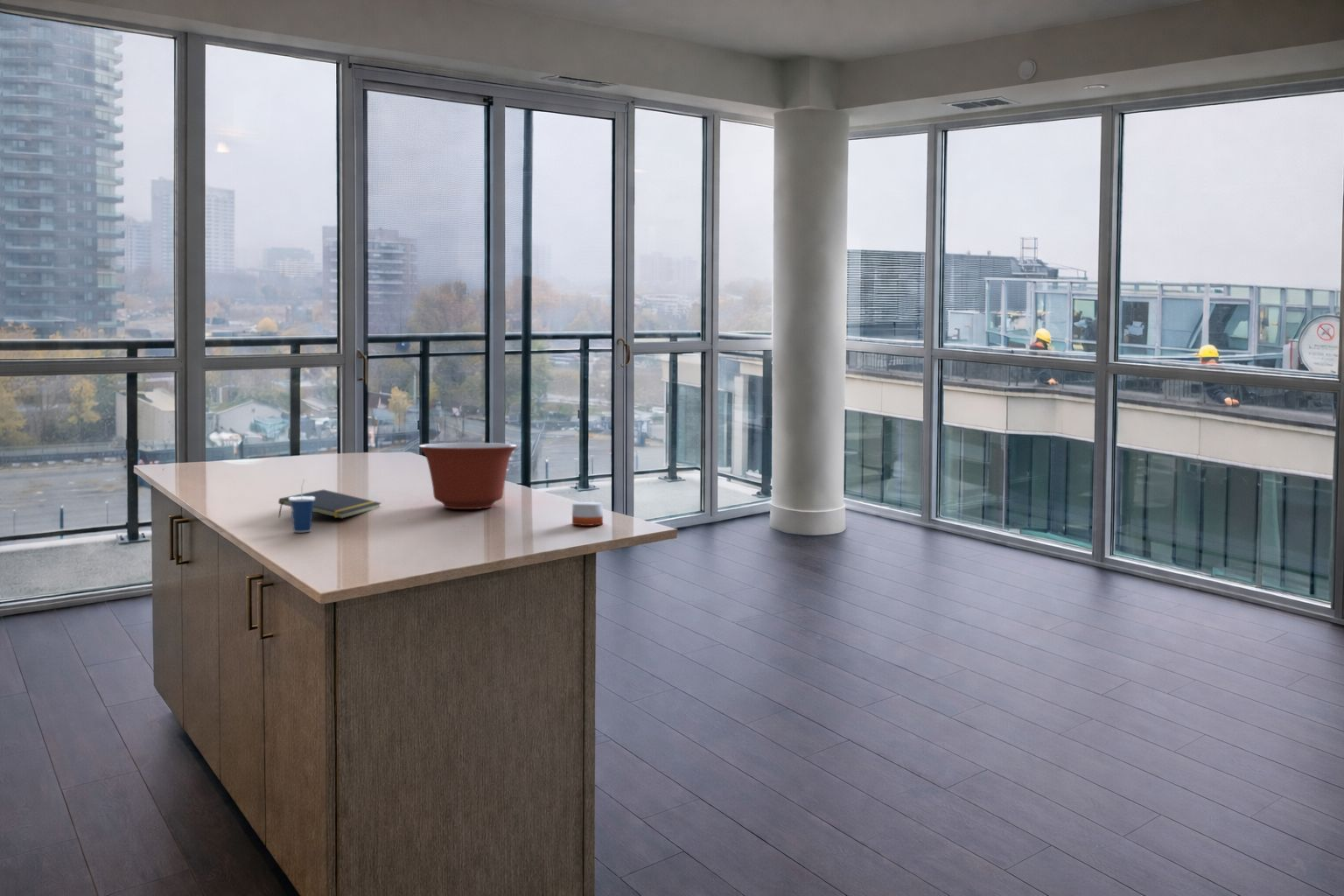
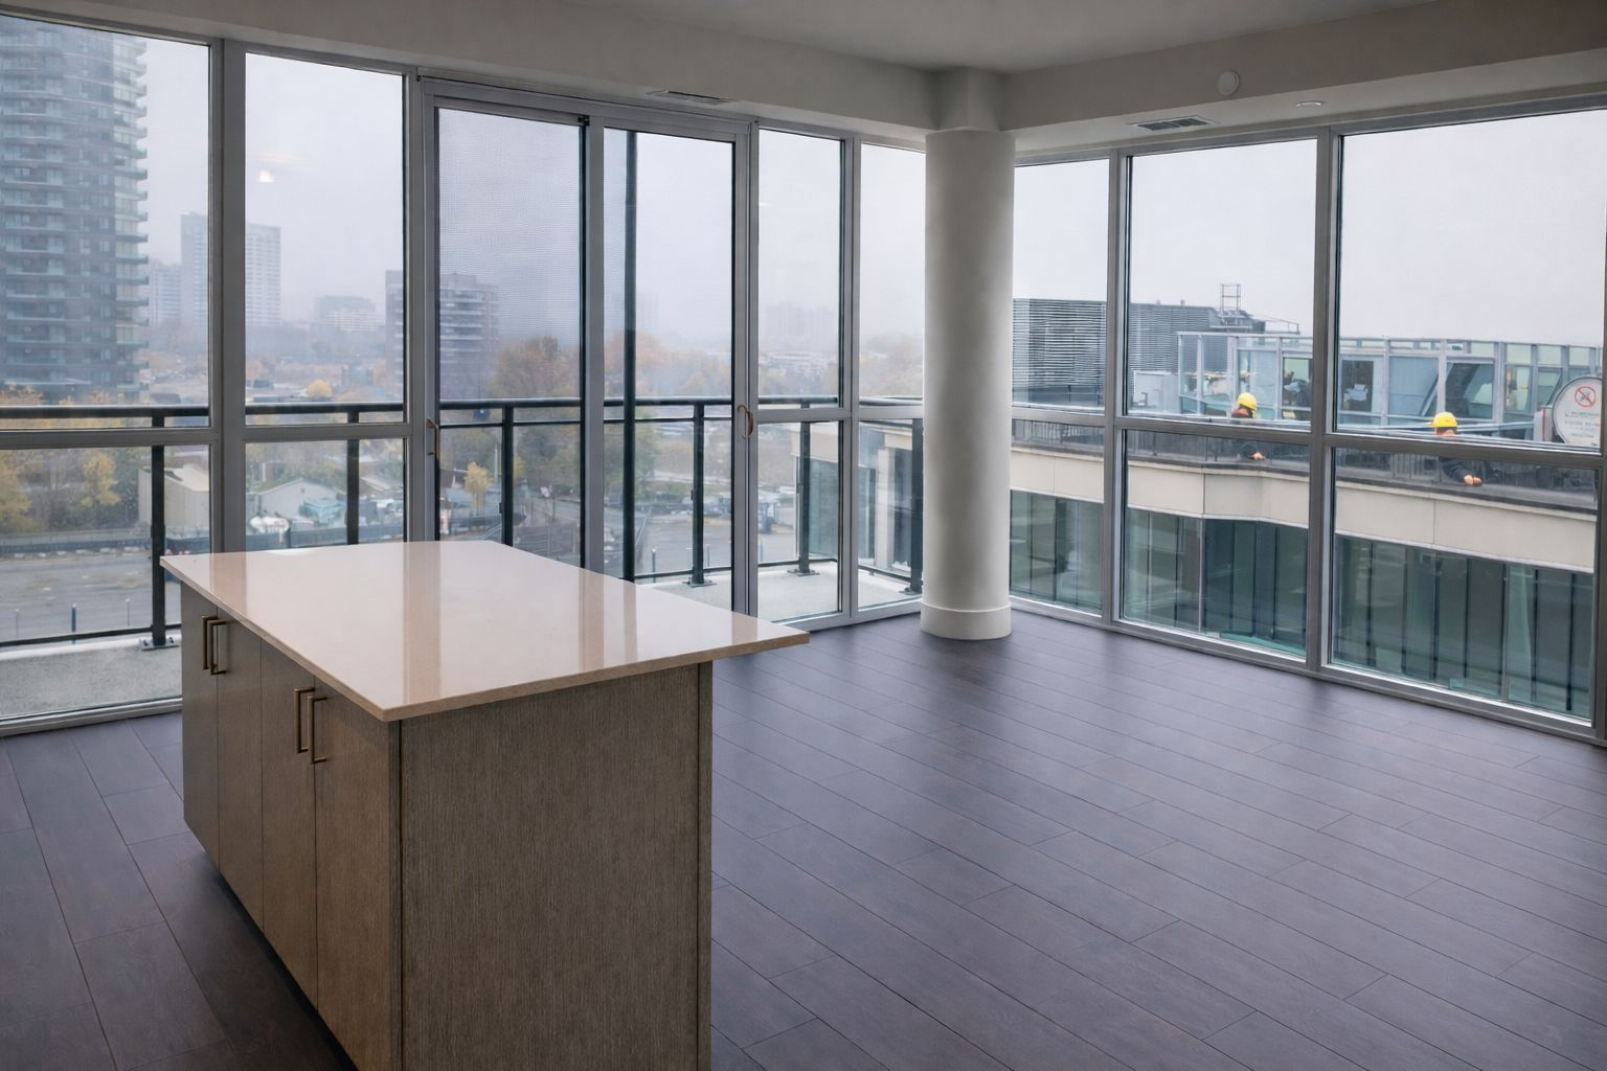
- candle [570,501,604,527]
- cup [289,478,315,533]
- mixing bowl [418,442,518,510]
- notepad [277,488,382,520]
